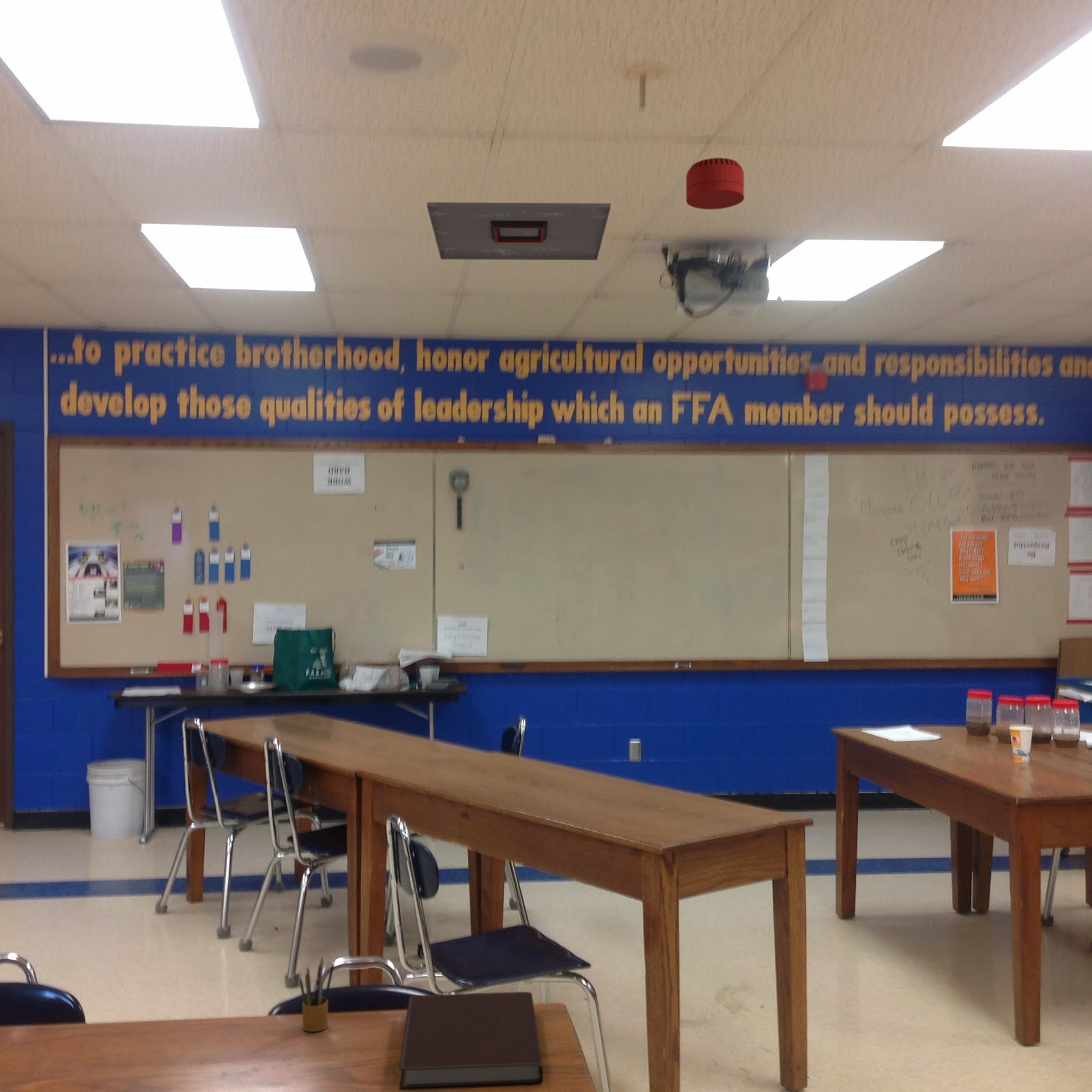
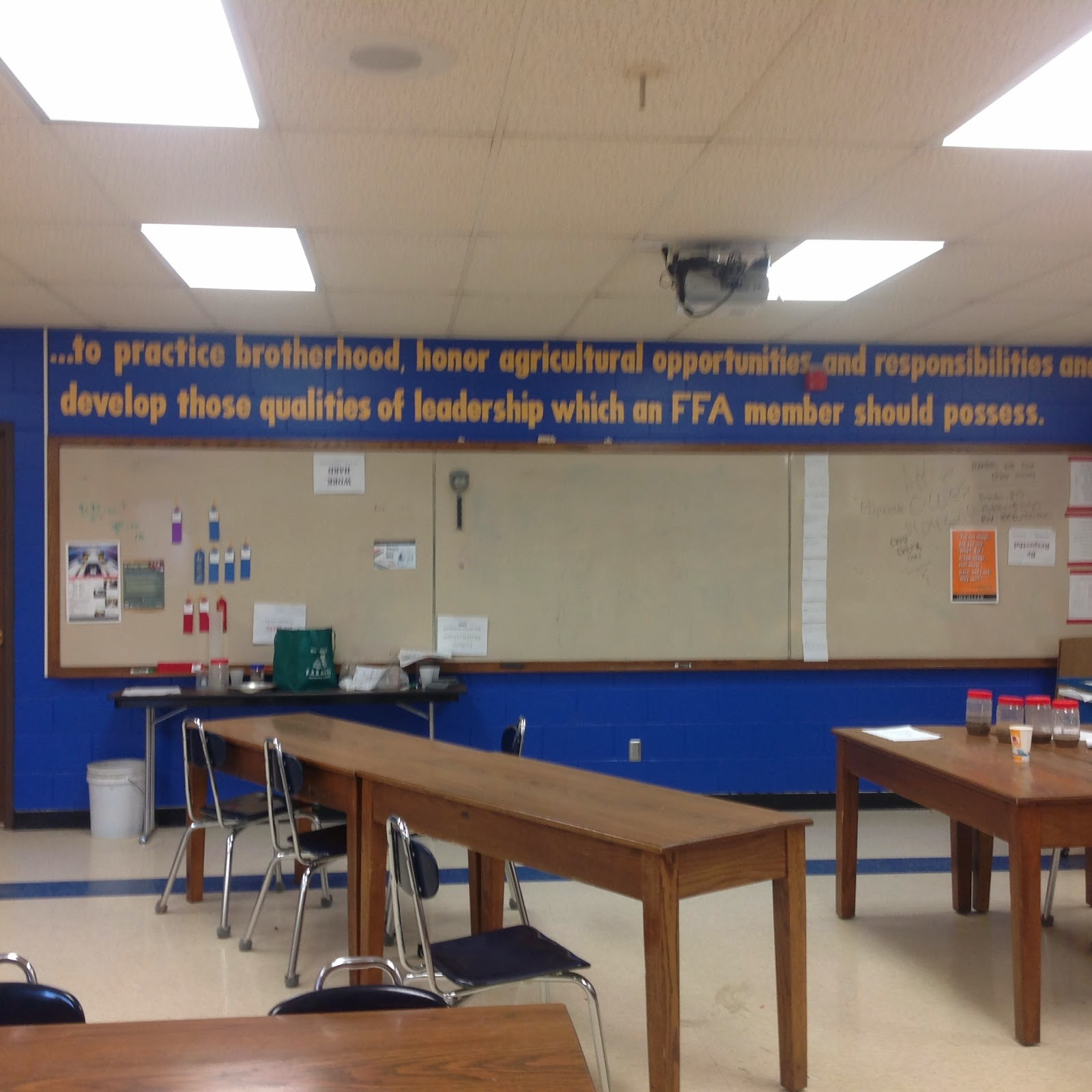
- ceiling vent [427,201,612,261]
- notebook [399,991,544,1091]
- smoke detector [685,157,745,210]
- pencil box [298,957,335,1033]
